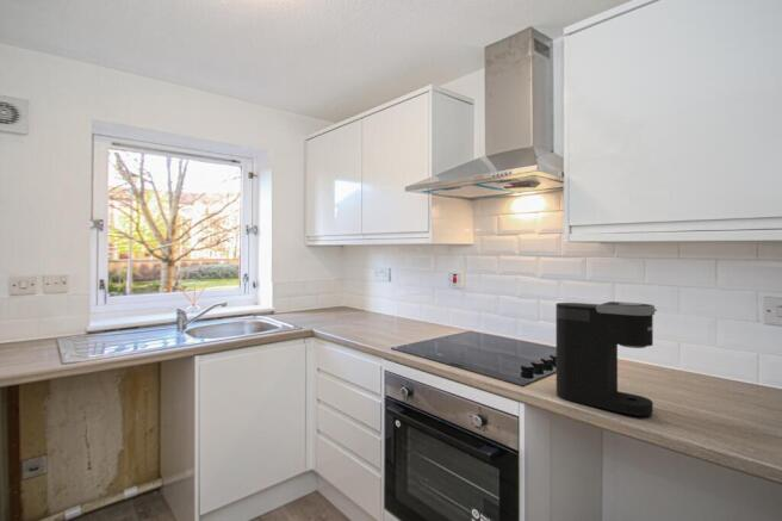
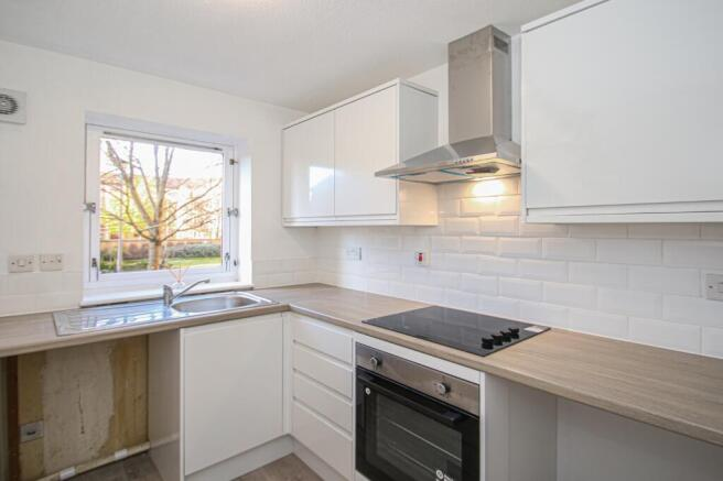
- coffee maker [554,300,658,417]
